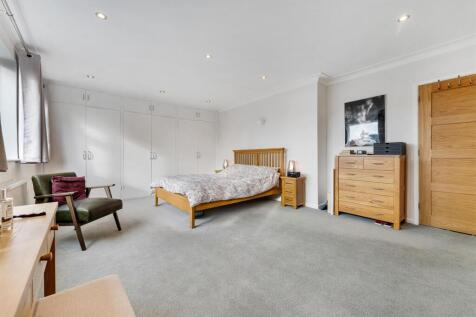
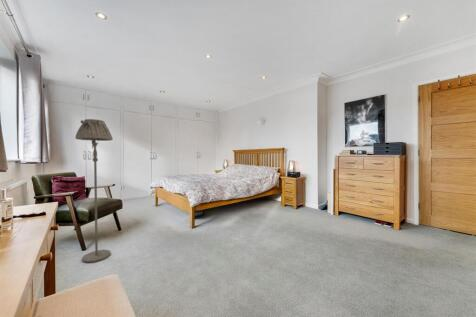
+ floor lamp [74,118,114,263]
